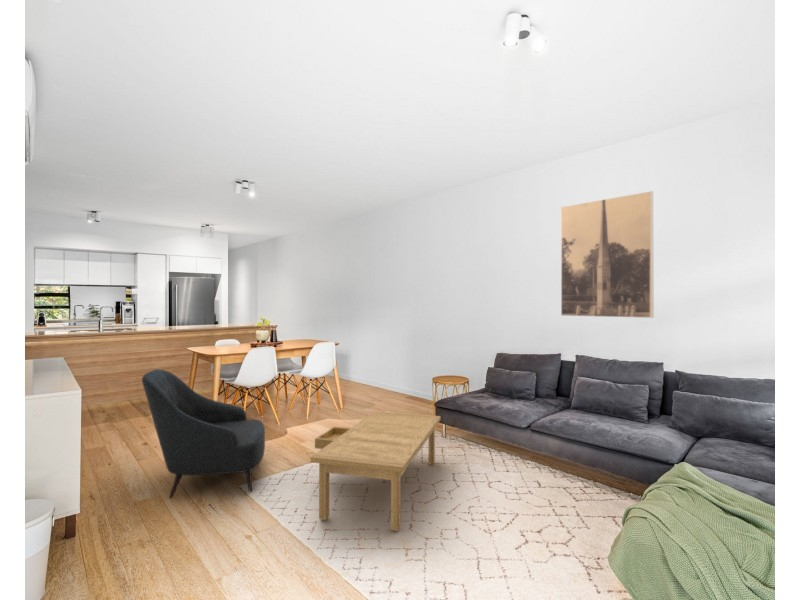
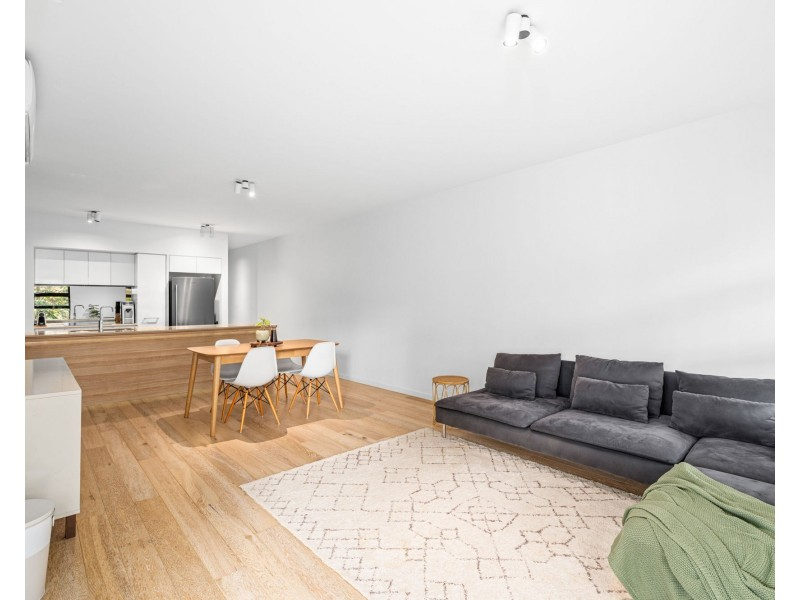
- coffee table [310,410,442,532]
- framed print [560,190,655,319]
- armchair [141,368,266,499]
